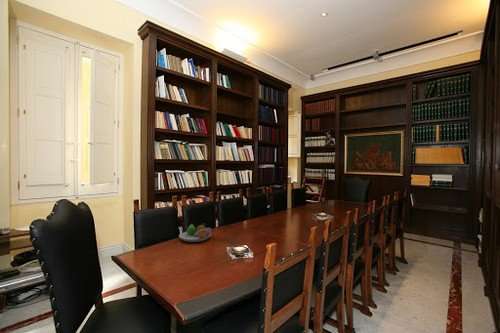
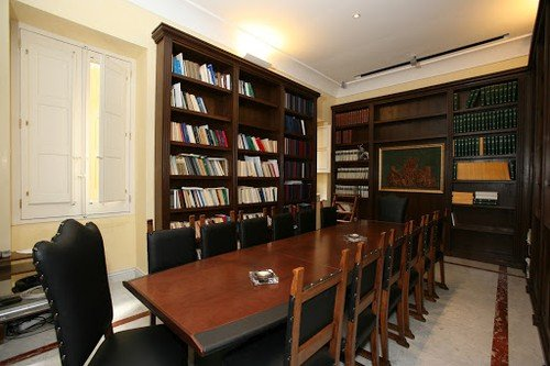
- fruit bowl [178,222,212,243]
